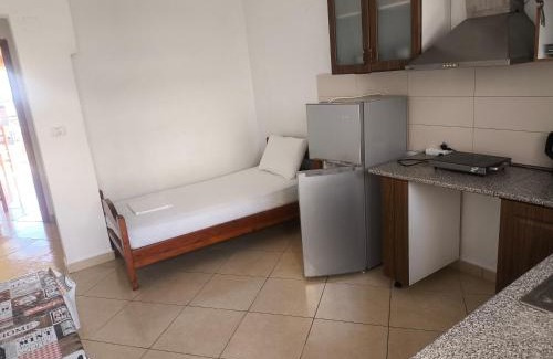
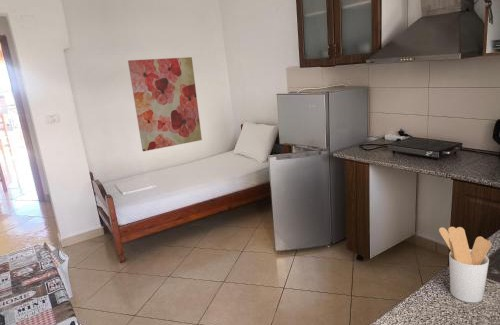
+ wall art [127,56,203,152]
+ utensil holder [438,226,492,304]
